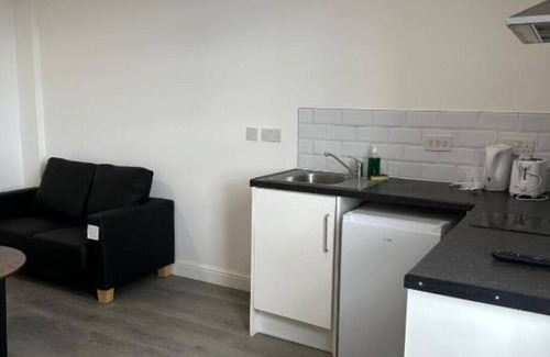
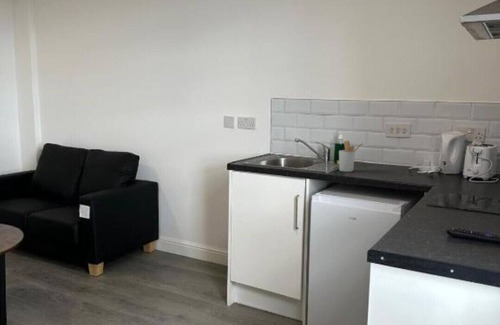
+ utensil holder [338,140,364,173]
